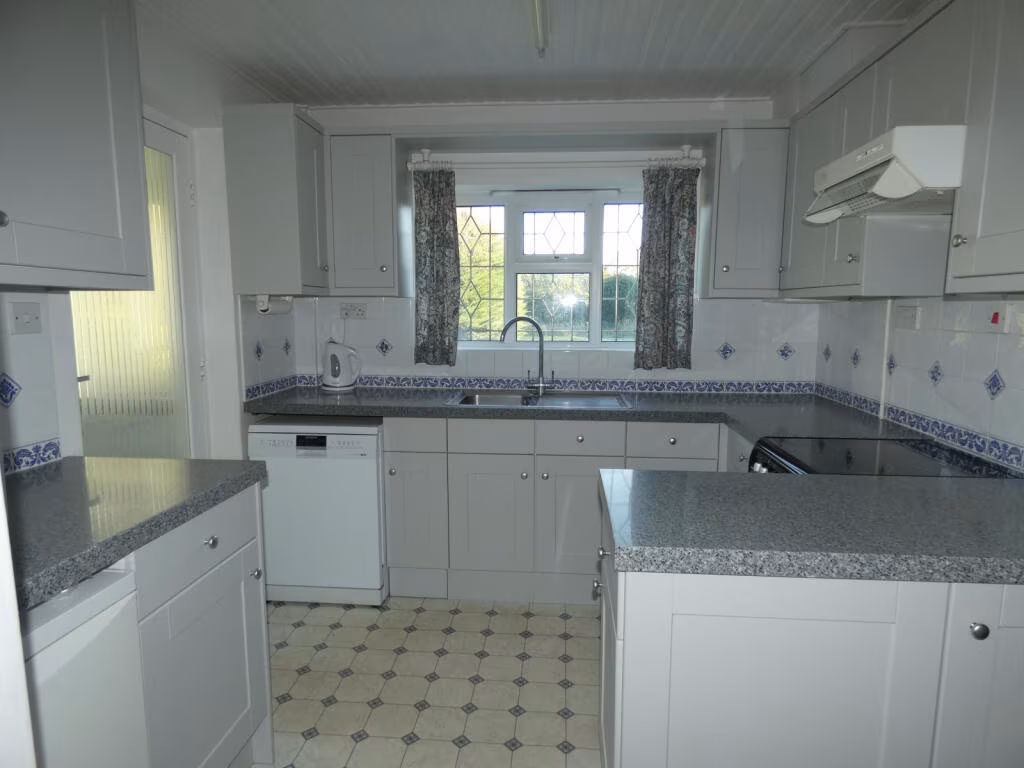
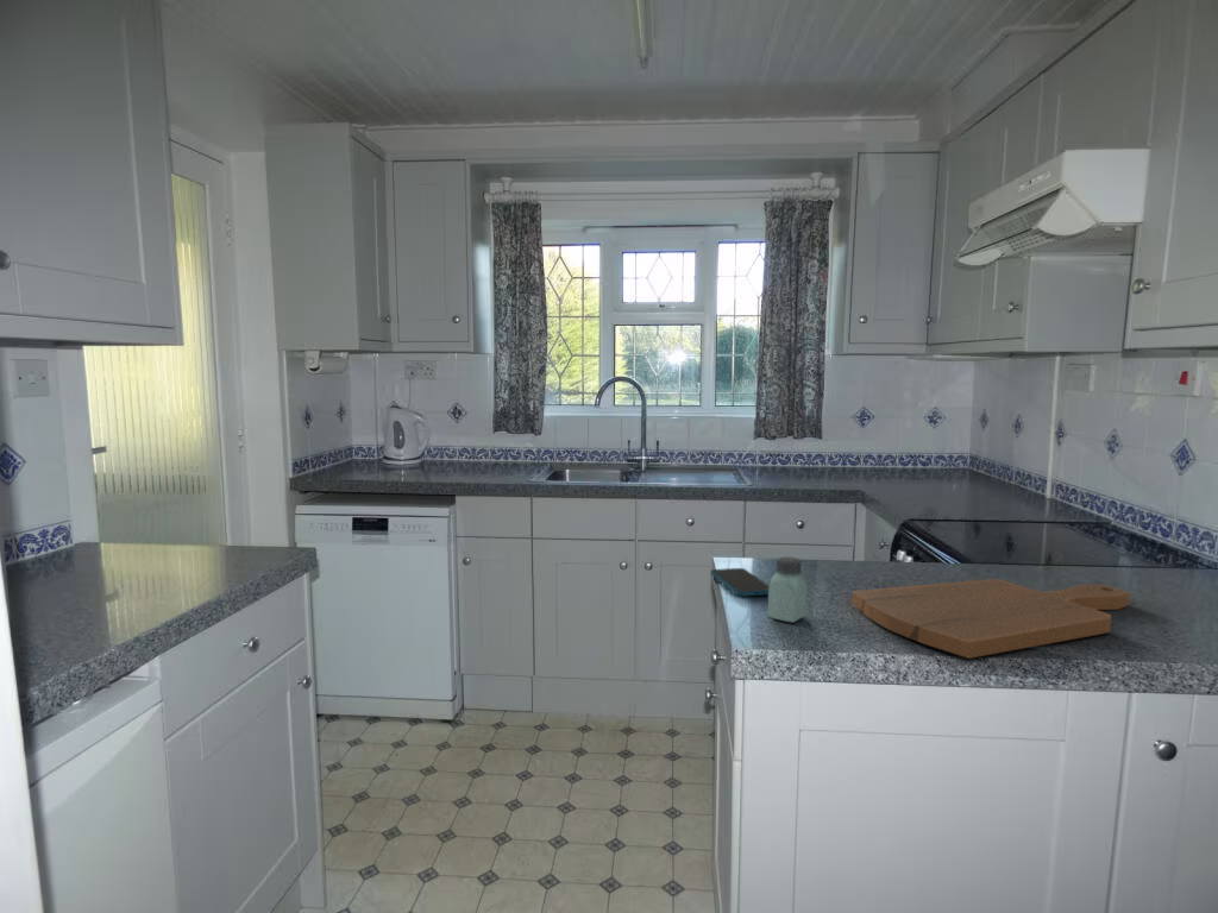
+ saltshaker [767,555,808,624]
+ smartphone [710,567,770,597]
+ cutting board [850,578,1131,660]
